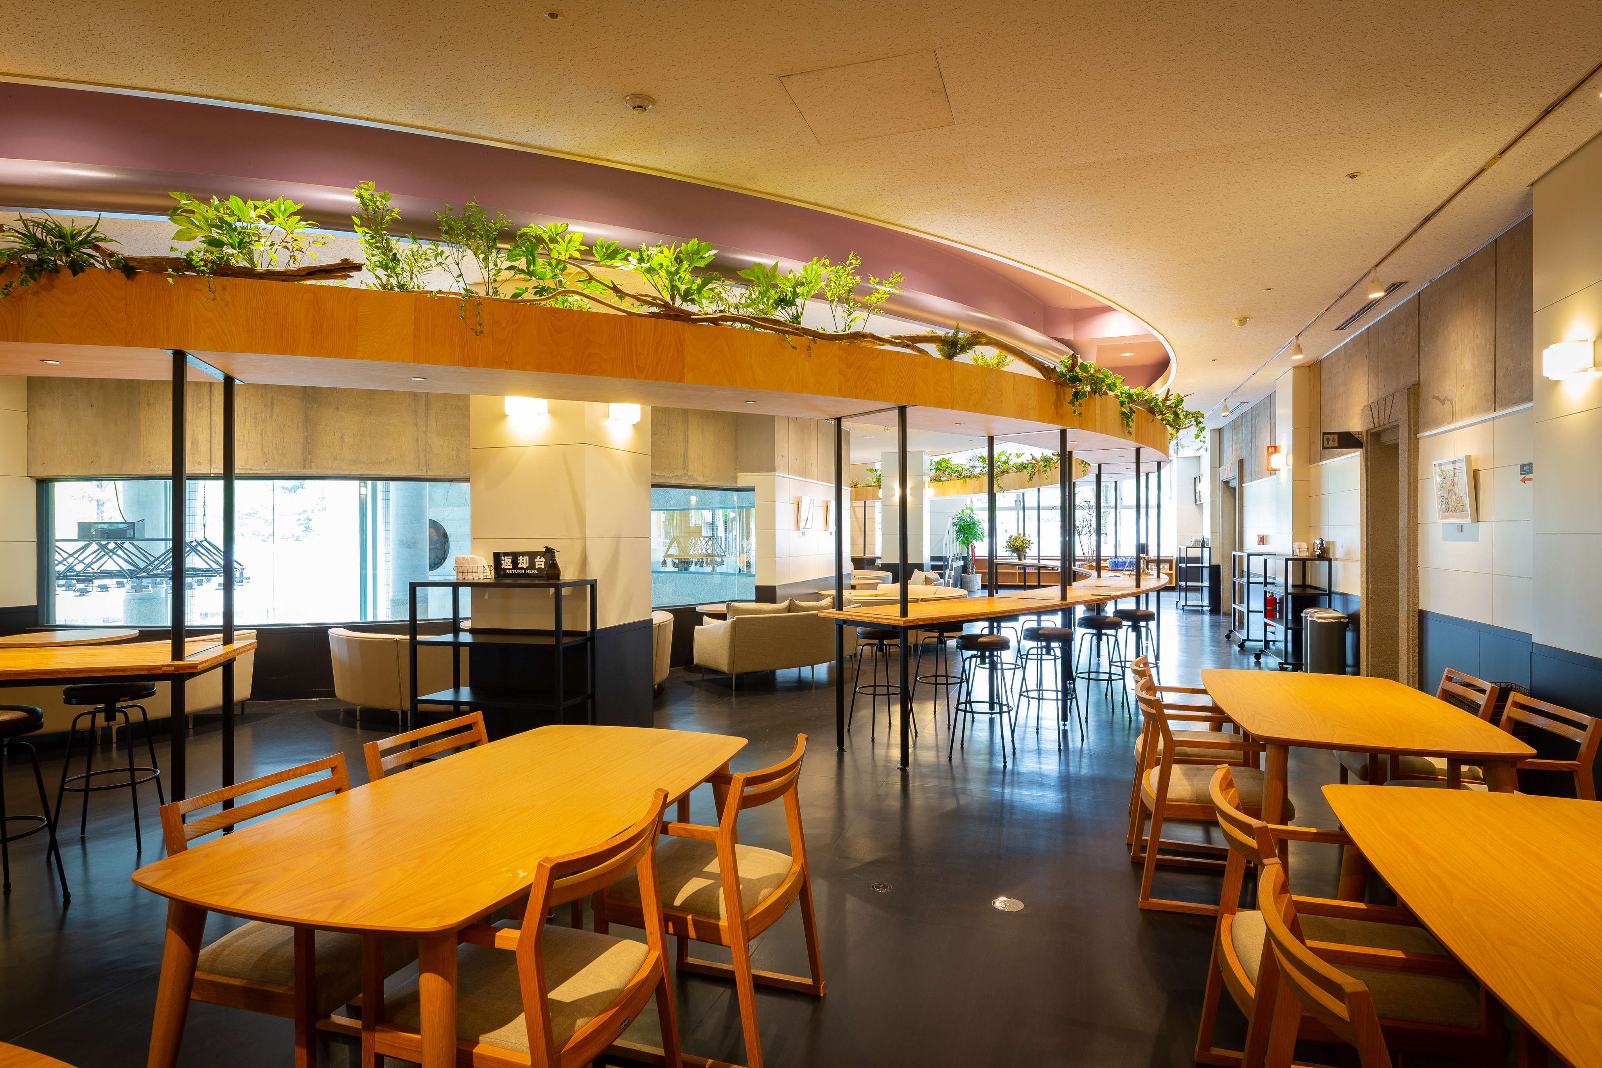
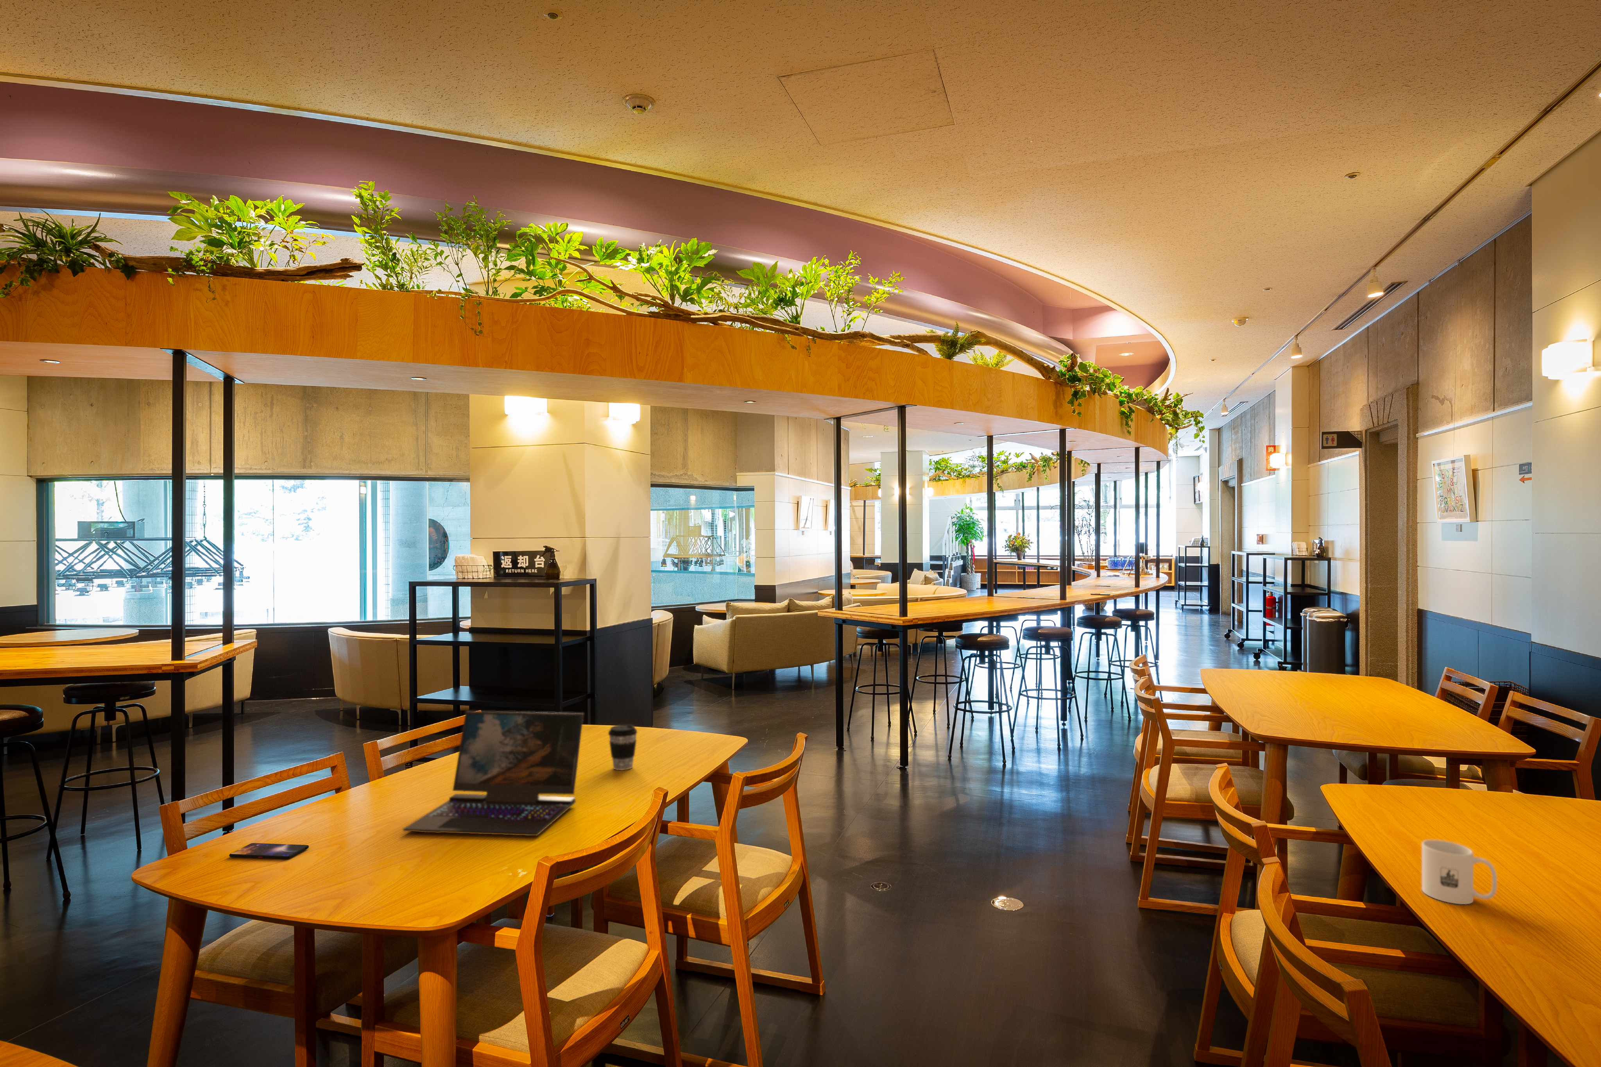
+ coffee cup [608,724,637,770]
+ smartphone [229,843,310,860]
+ laptop [403,711,584,836]
+ mug [1421,840,1497,905]
